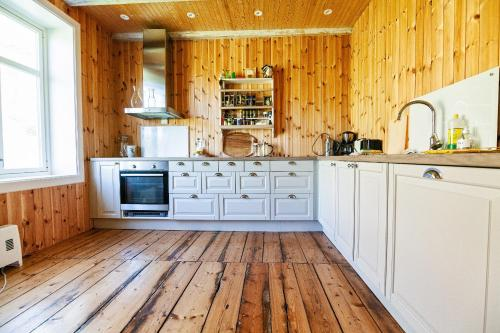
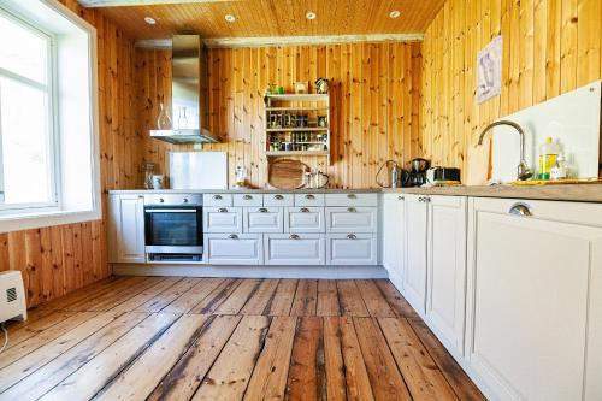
+ wall art [474,35,503,106]
